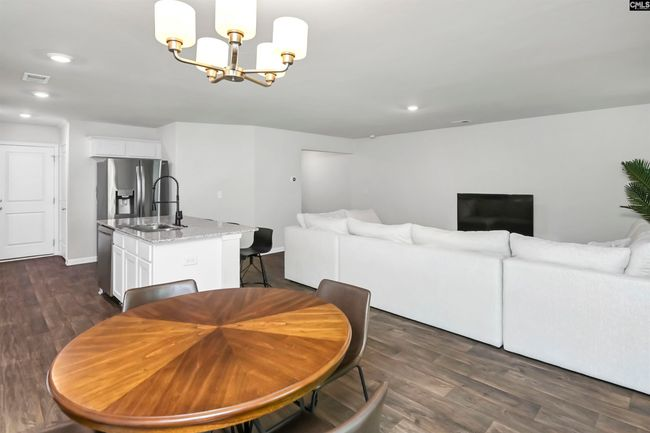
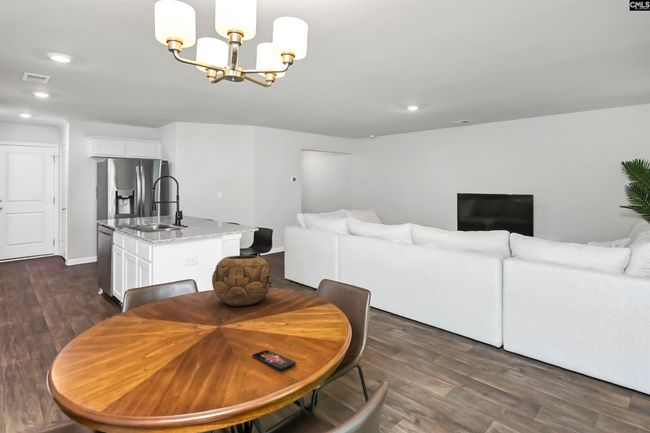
+ decorative bowl [211,254,273,307]
+ smartphone [251,349,297,371]
